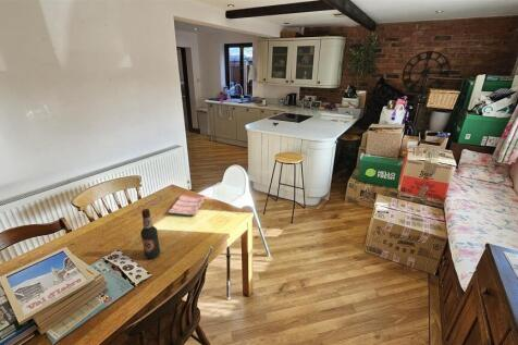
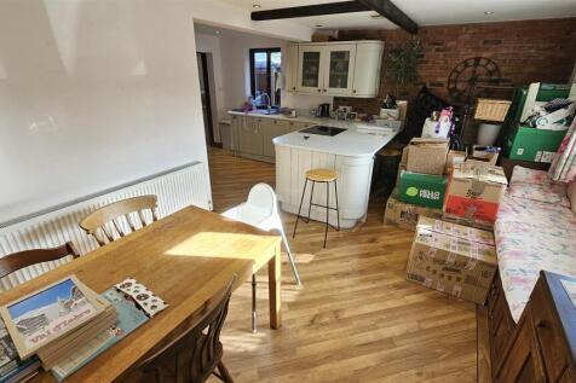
- dish towel [168,194,206,217]
- bottle [139,208,161,260]
